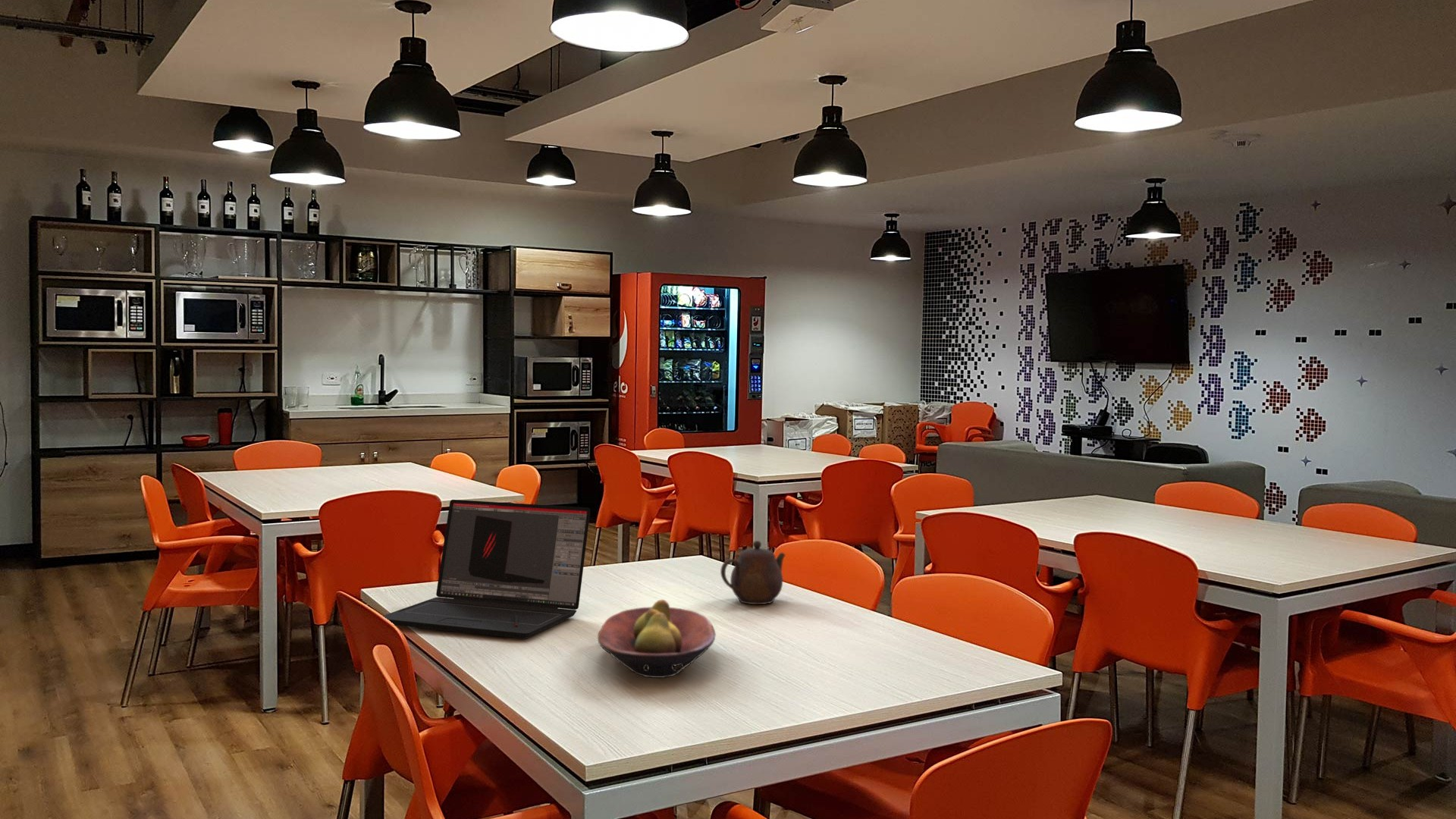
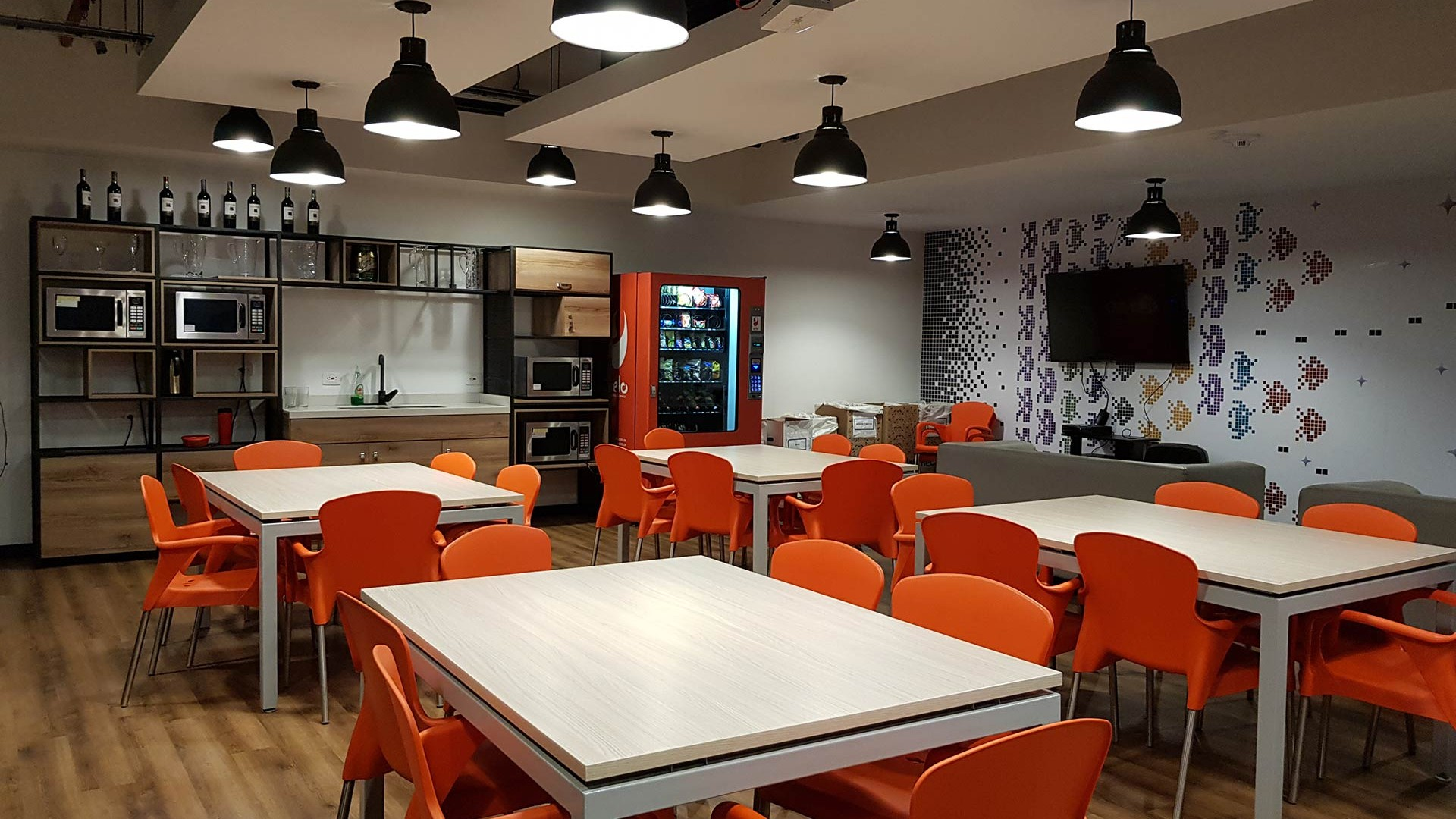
- fruit bowl [597,599,717,679]
- teapot [720,540,786,605]
- laptop [382,499,591,639]
